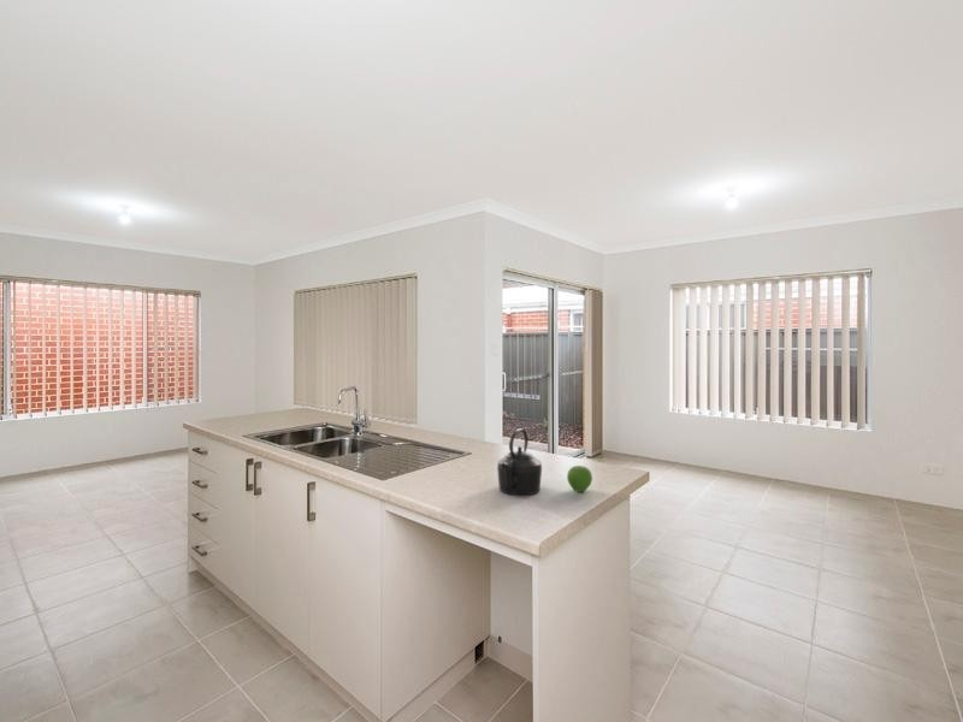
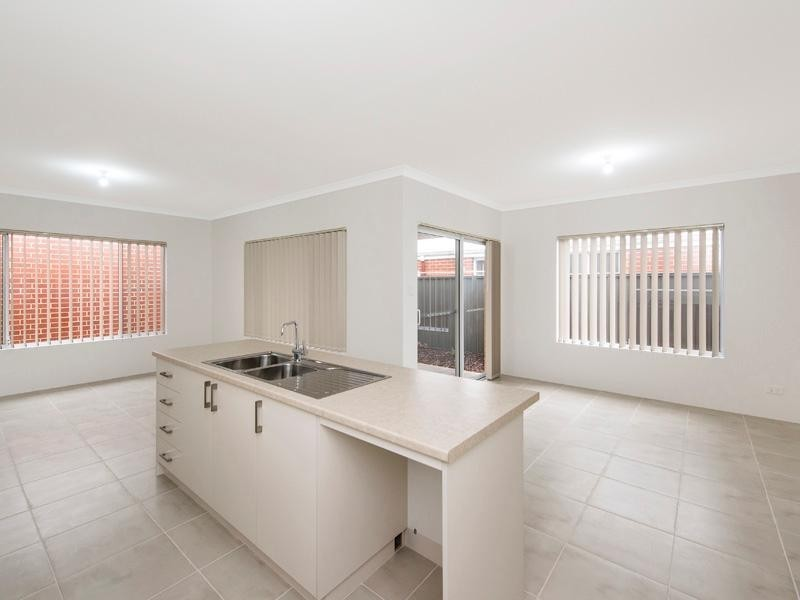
- kettle [496,427,543,496]
- fruit [566,464,593,492]
